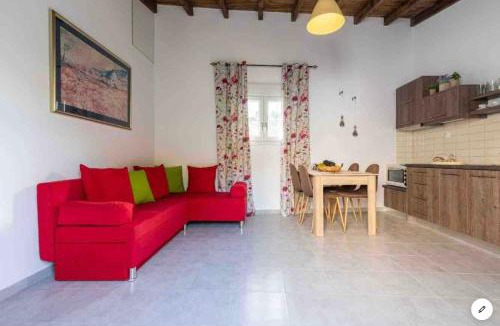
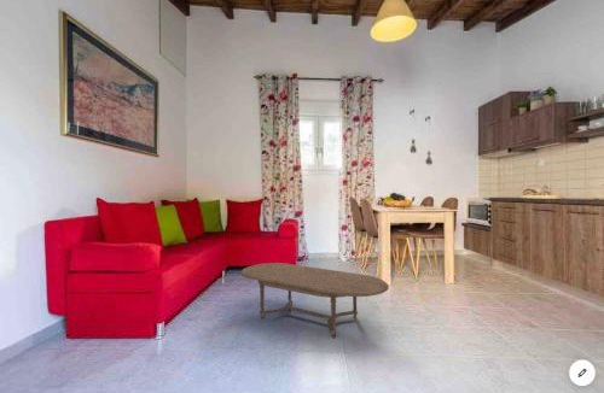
+ coffee table [239,262,390,339]
